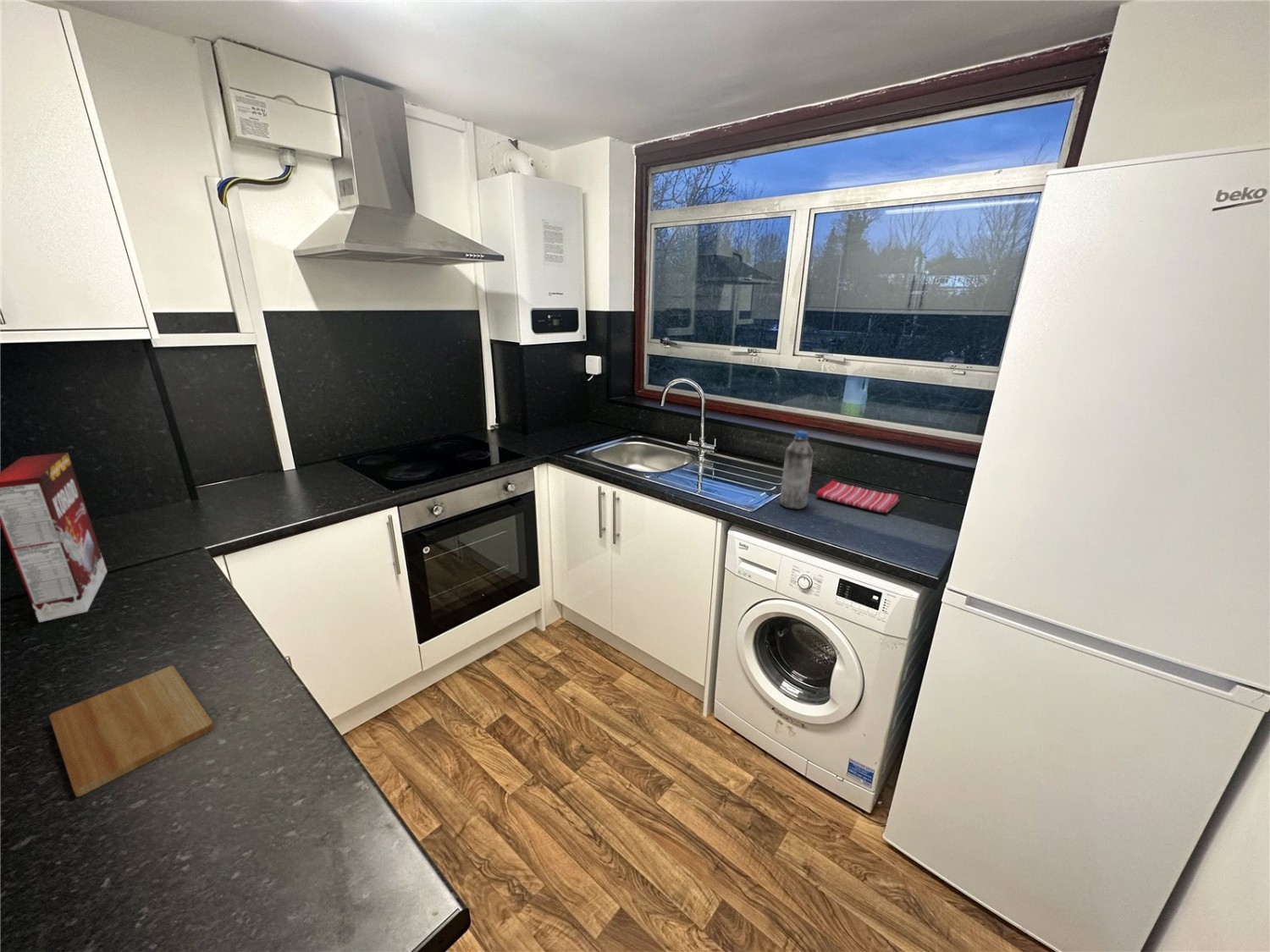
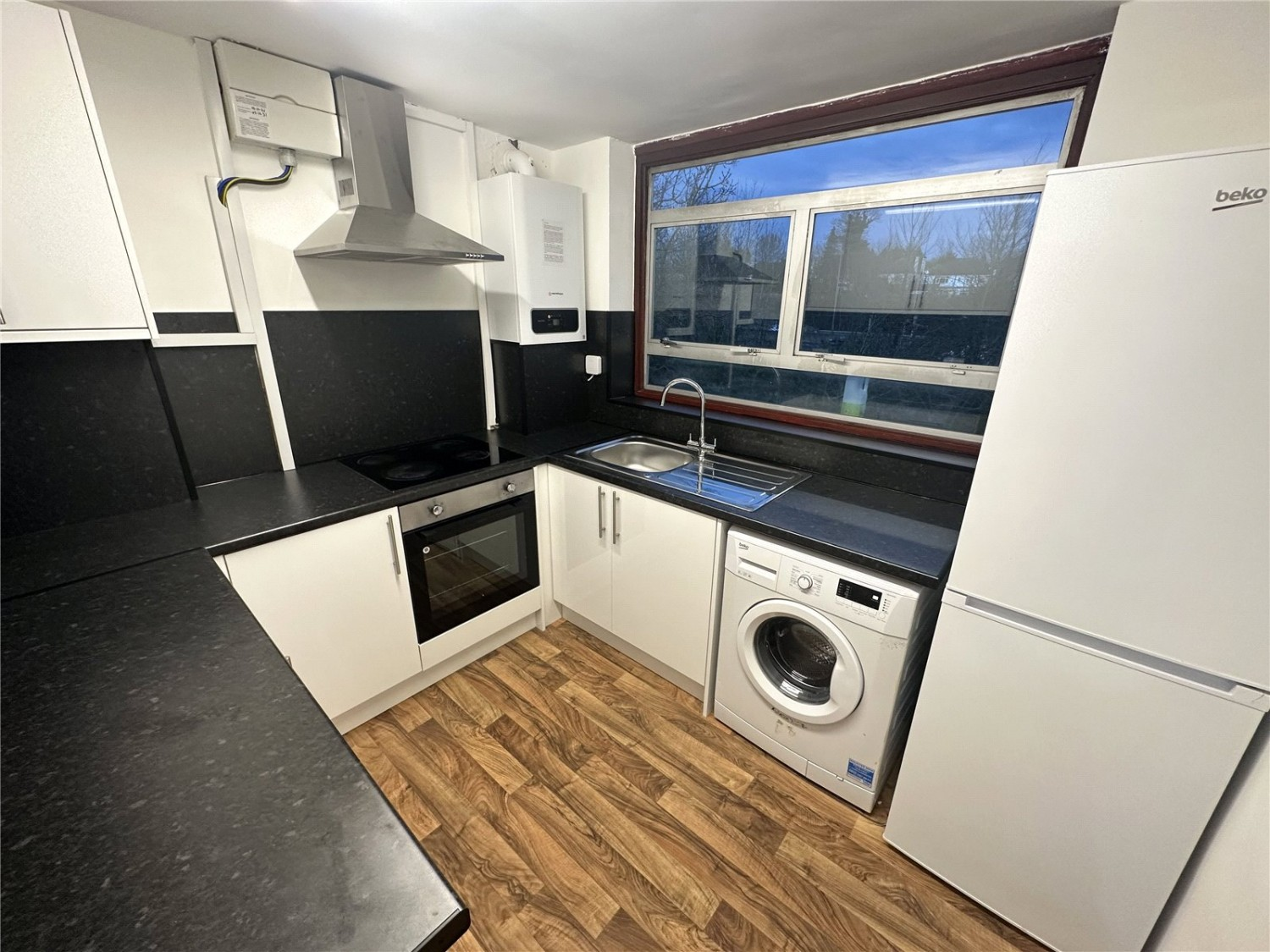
- dish towel [815,480,900,514]
- cereal box [0,452,108,623]
- cutting board [48,665,215,798]
- water bottle [779,430,814,510]
